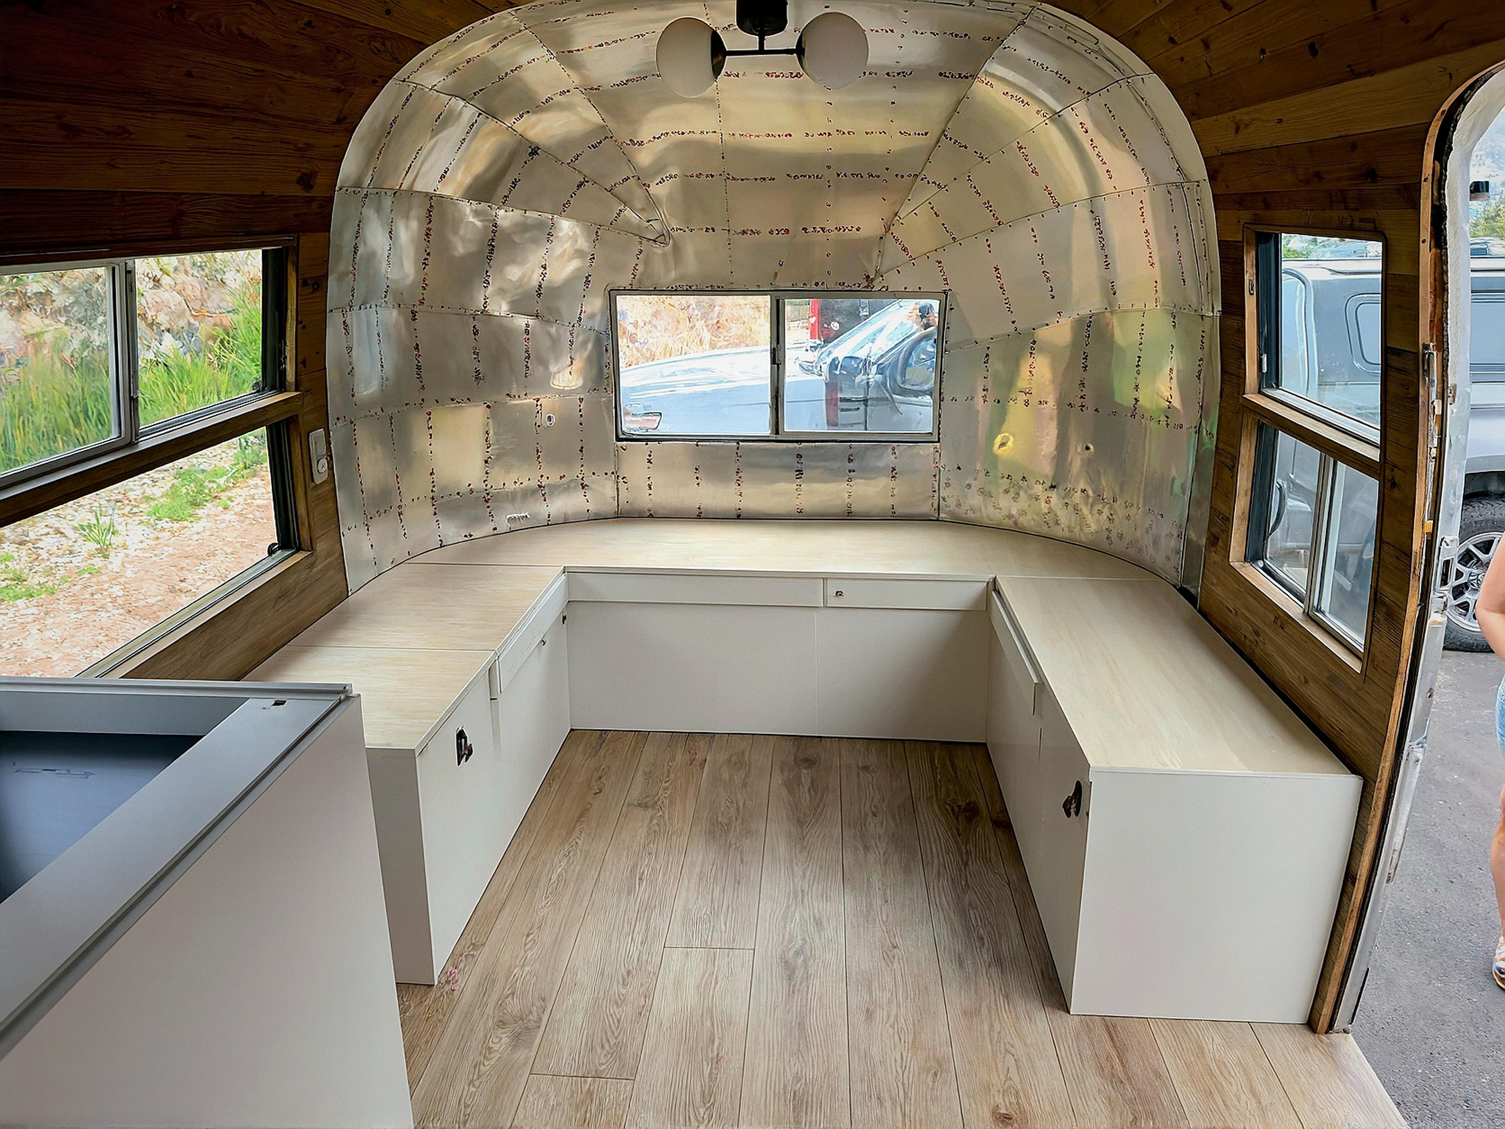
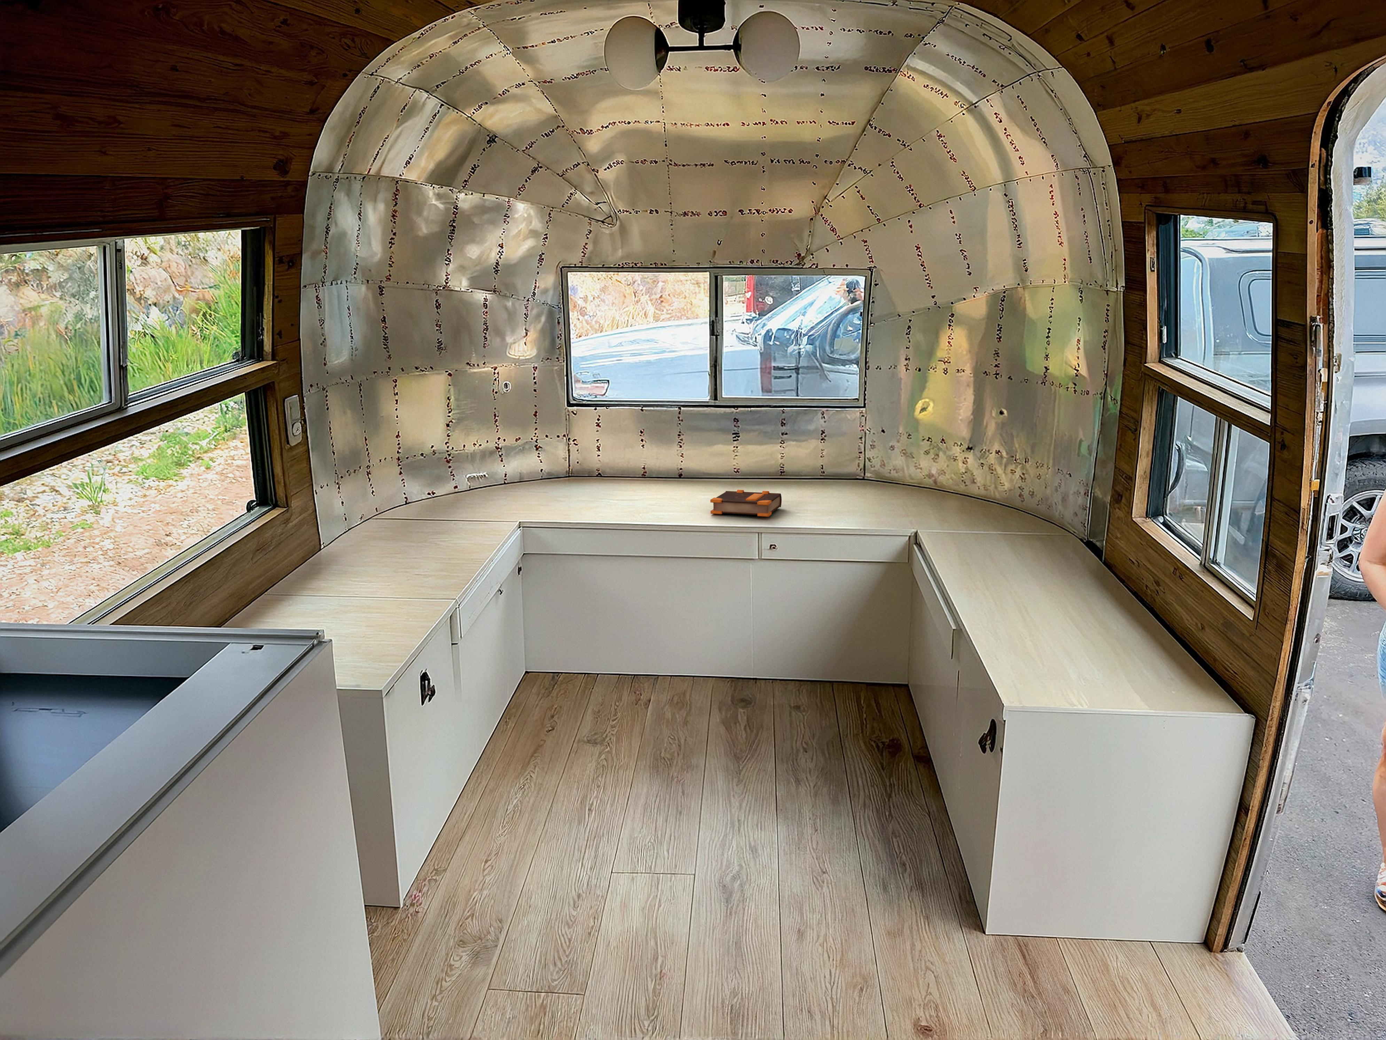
+ bible [710,489,782,517]
